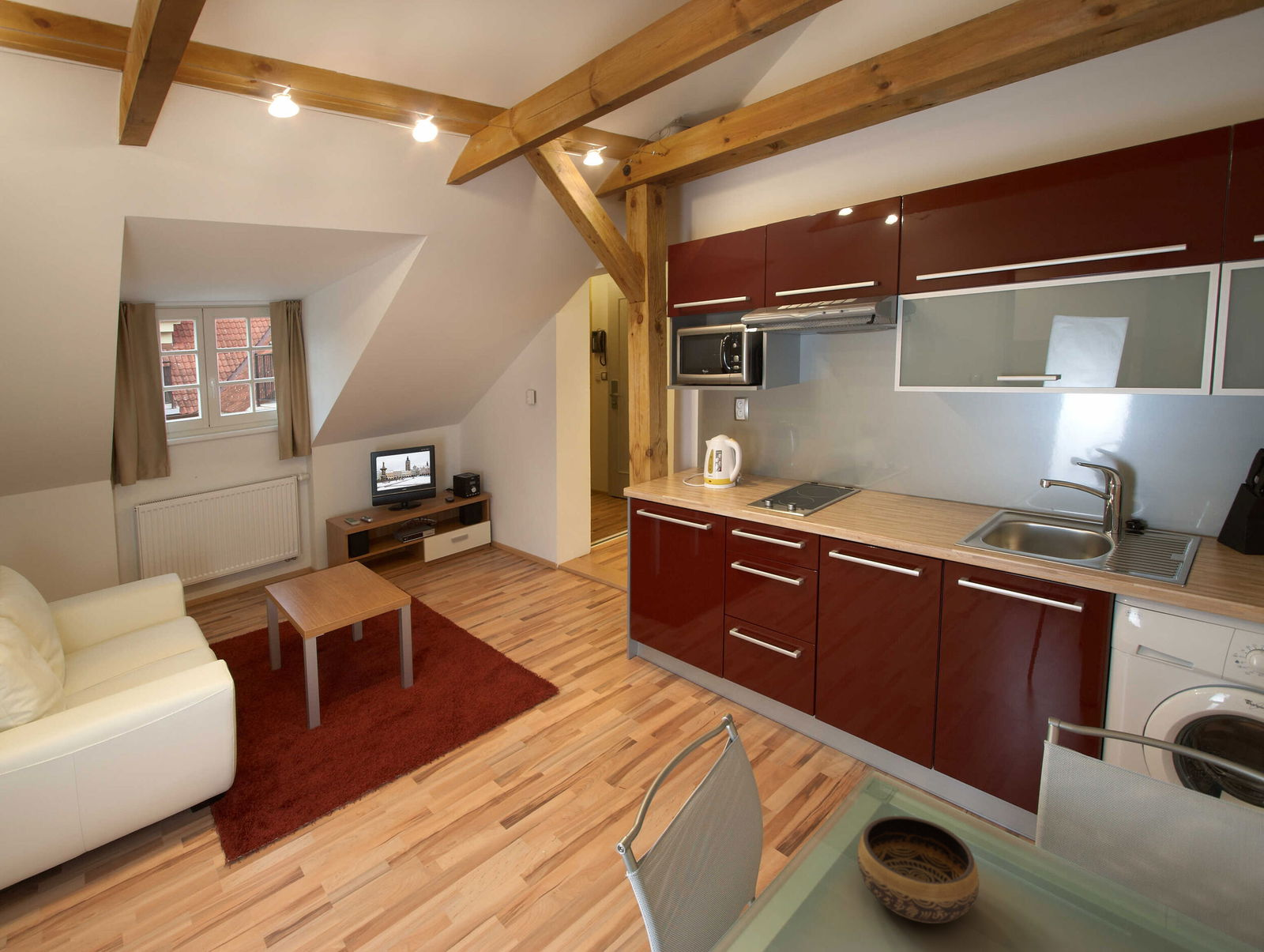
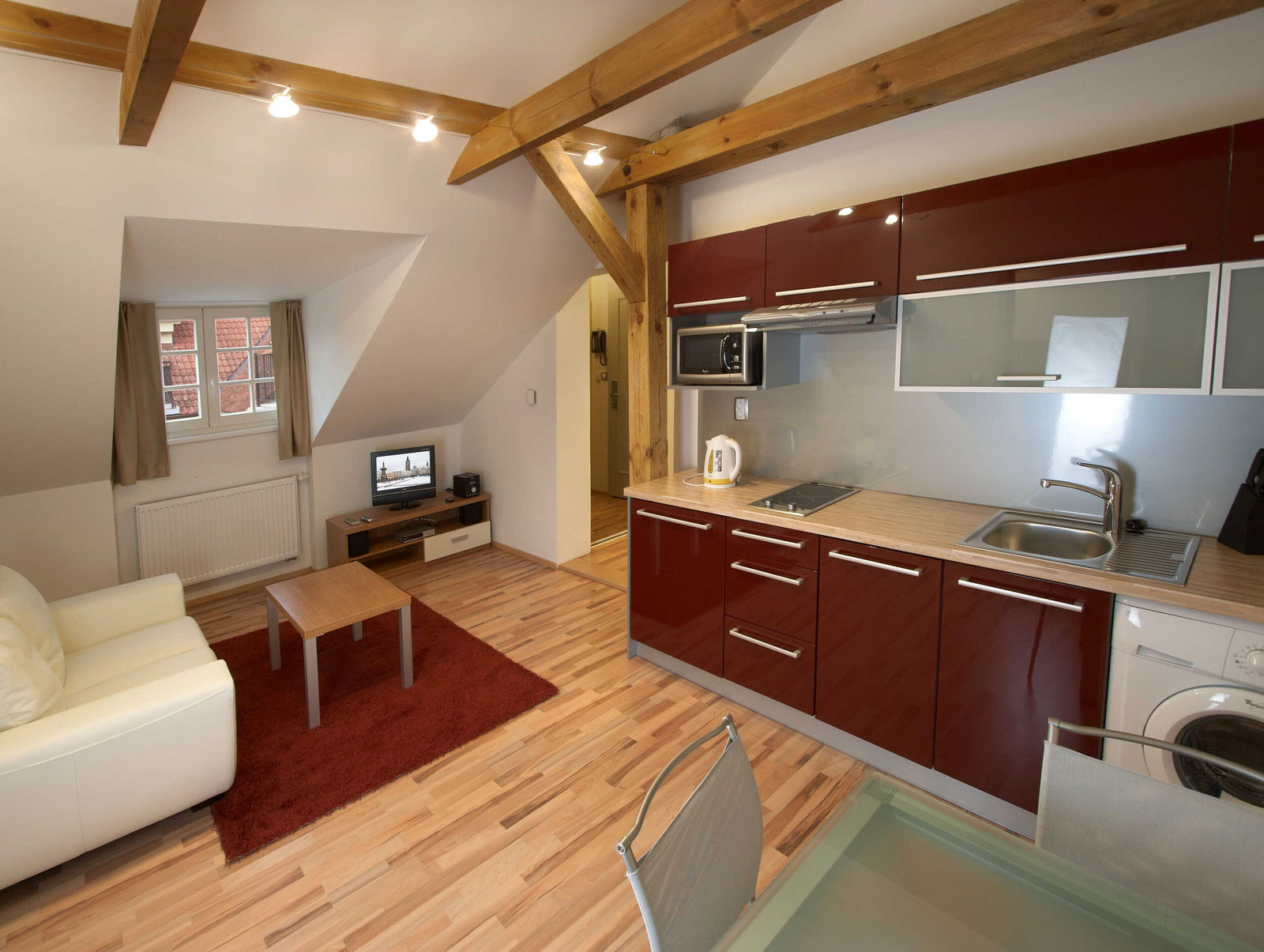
- bowl [856,815,980,924]
